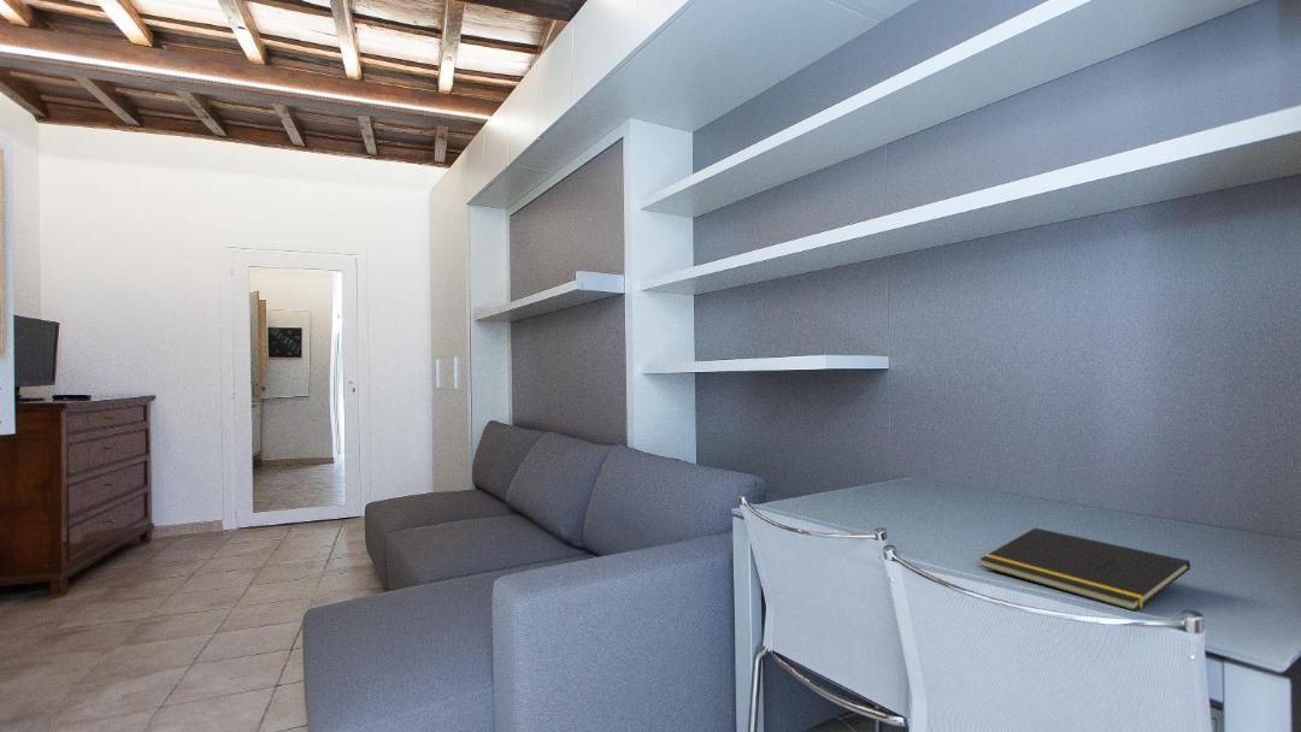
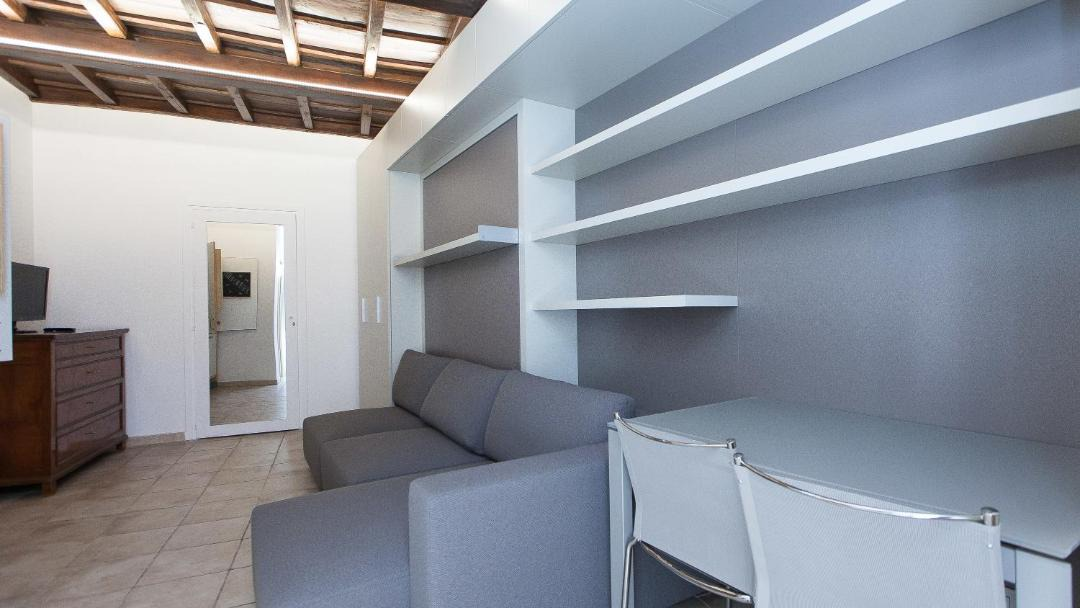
- notepad [978,526,1191,613]
